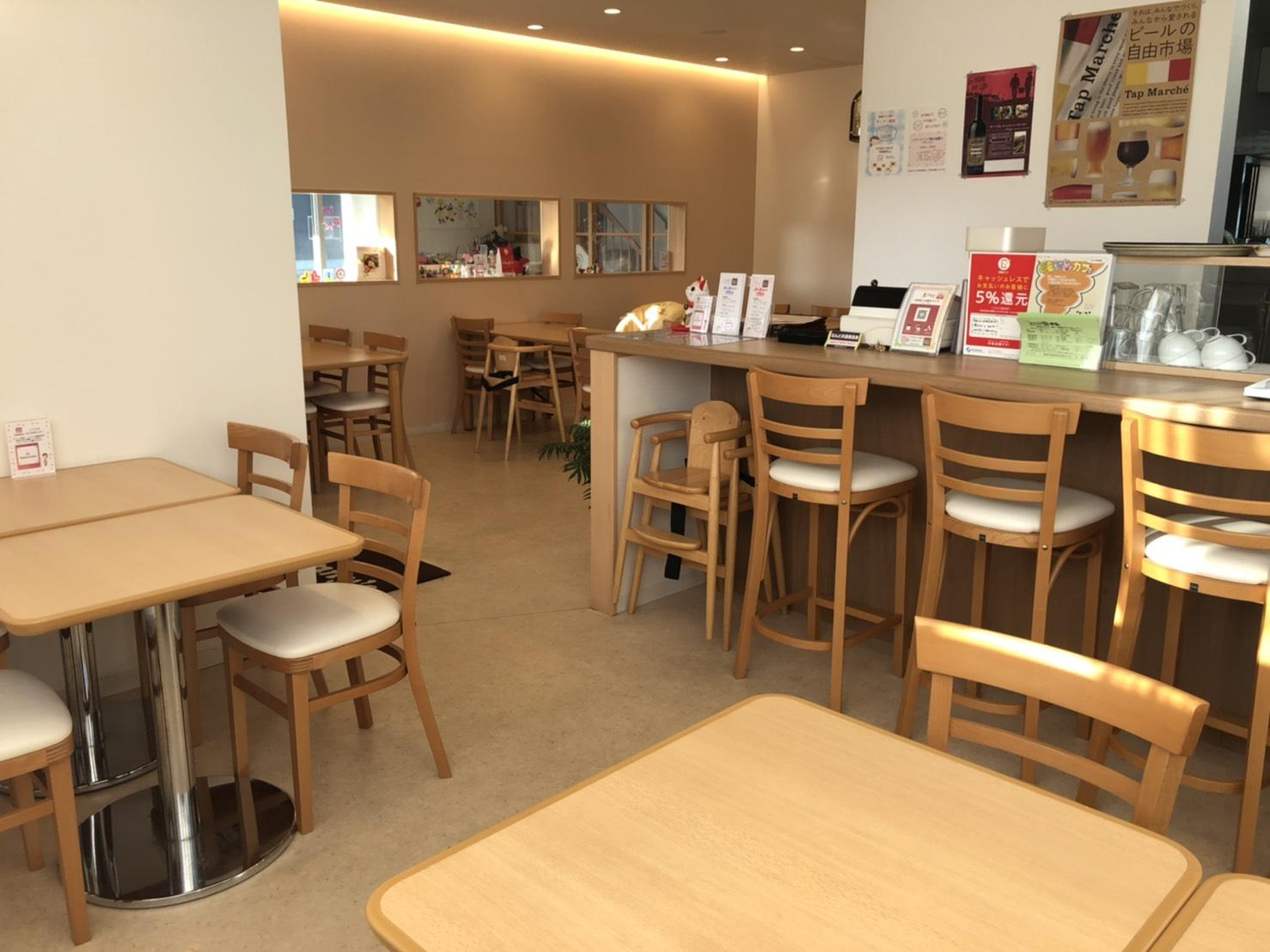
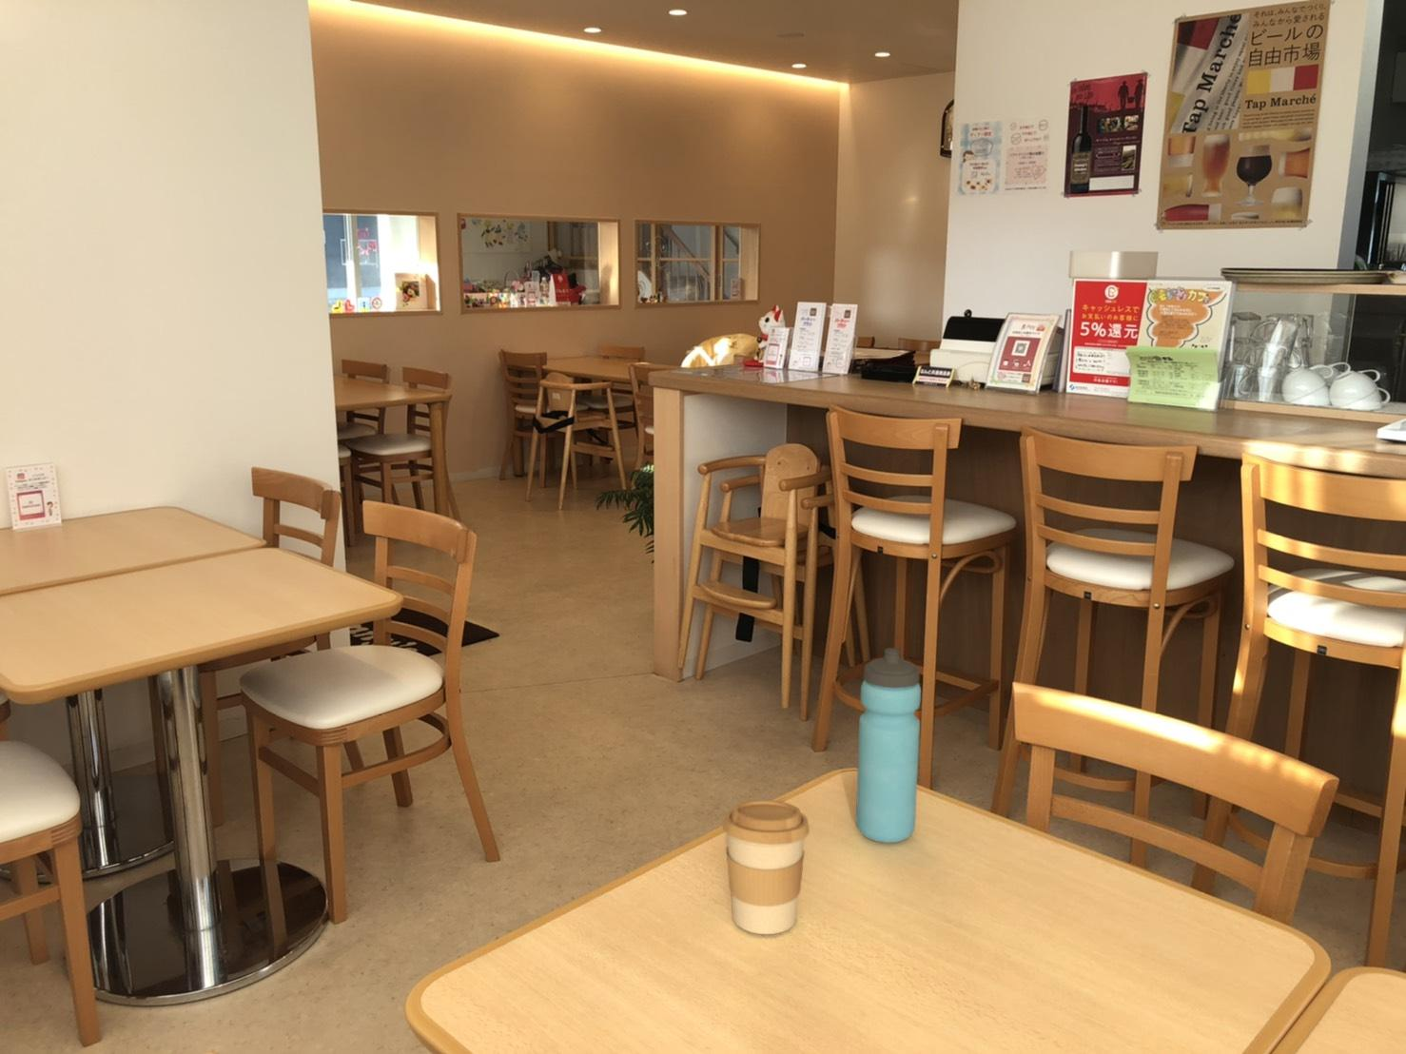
+ coffee cup [722,799,810,936]
+ water bottle [855,647,922,844]
